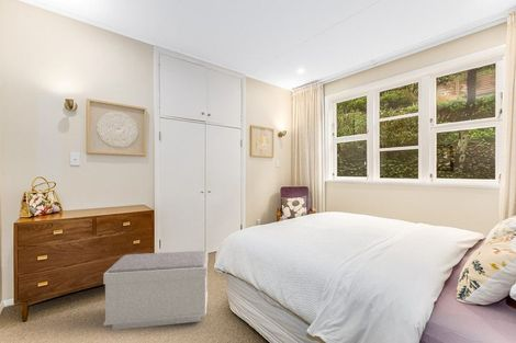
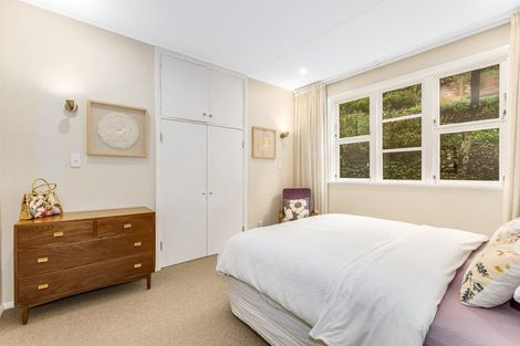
- bench [102,250,209,331]
